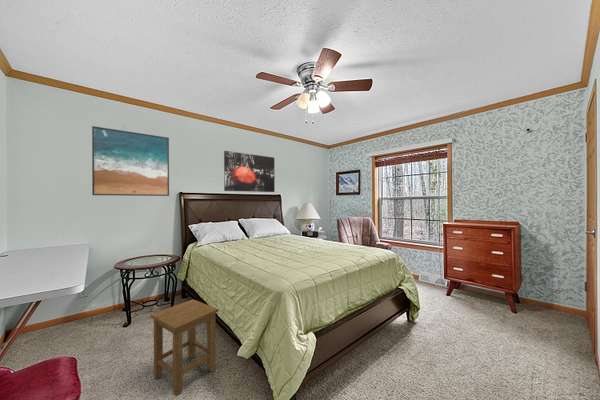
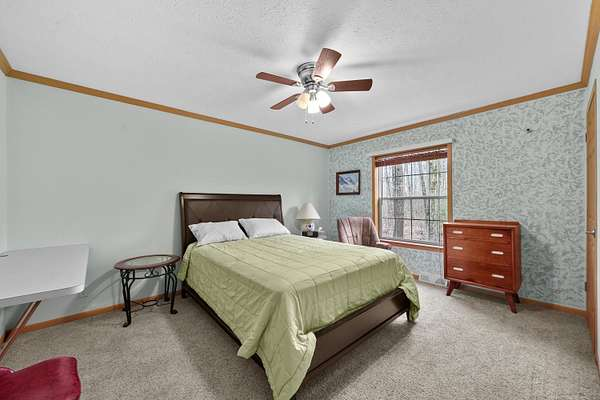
- stool [150,298,219,397]
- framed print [91,125,170,197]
- wall art [223,150,276,193]
